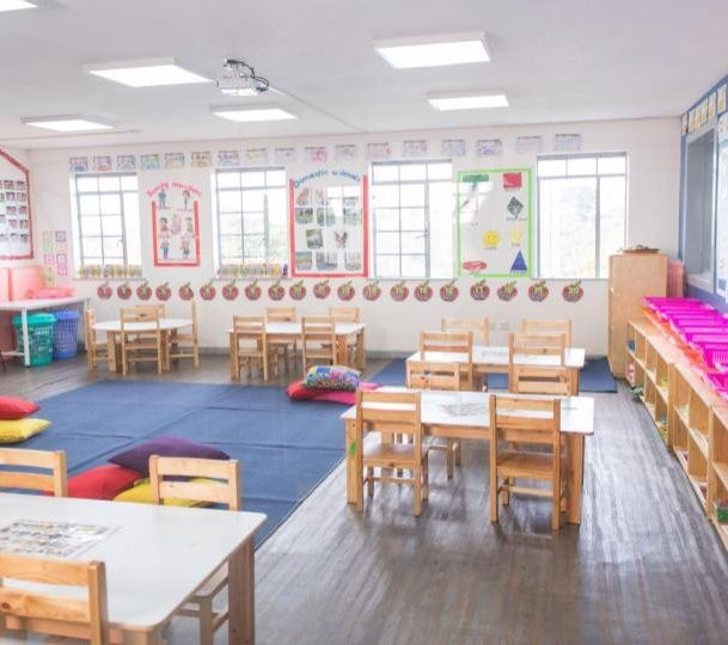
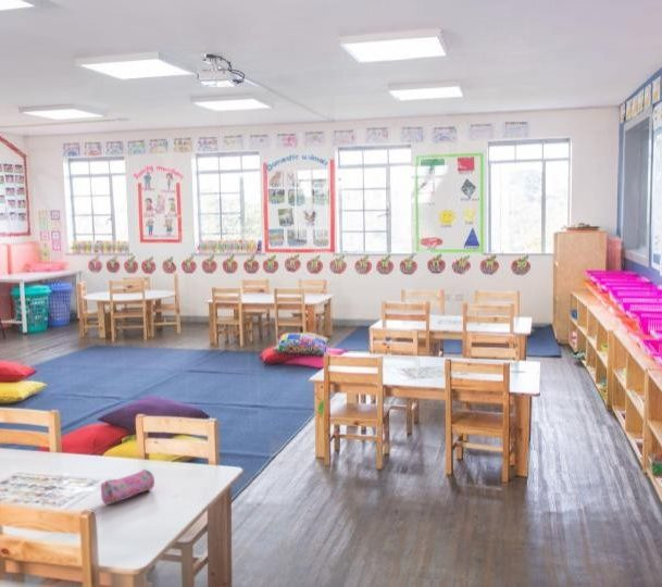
+ pencil case [100,469,155,504]
